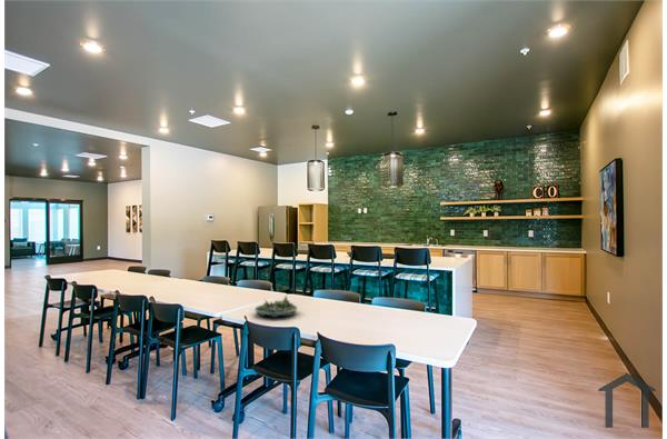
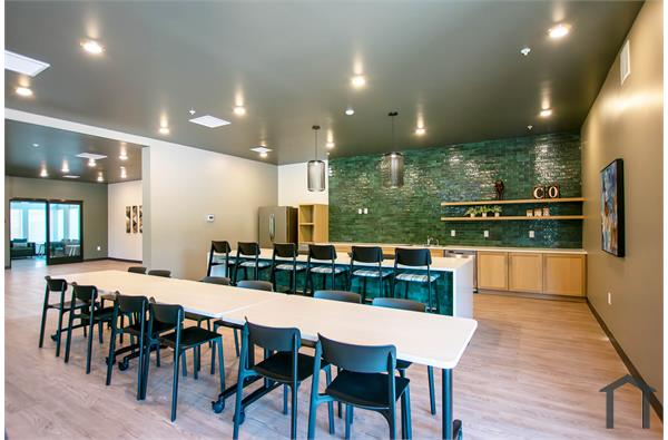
- succulent planter [253,295,299,318]
